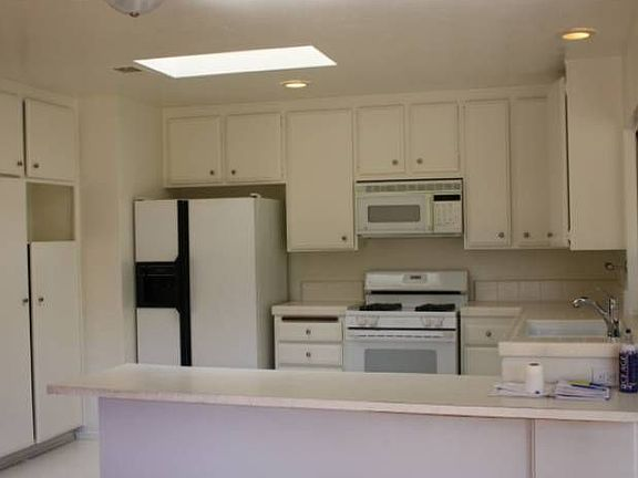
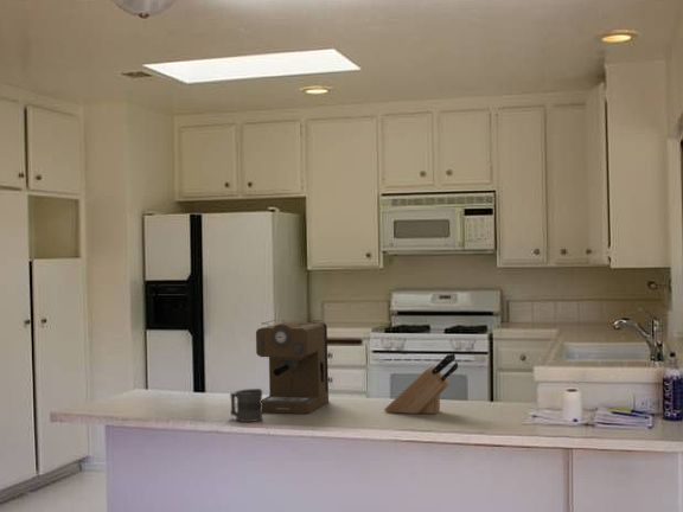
+ mug [229,388,263,423]
+ coffee maker [255,318,330,415]
+ knife block [383,352,459,415]
